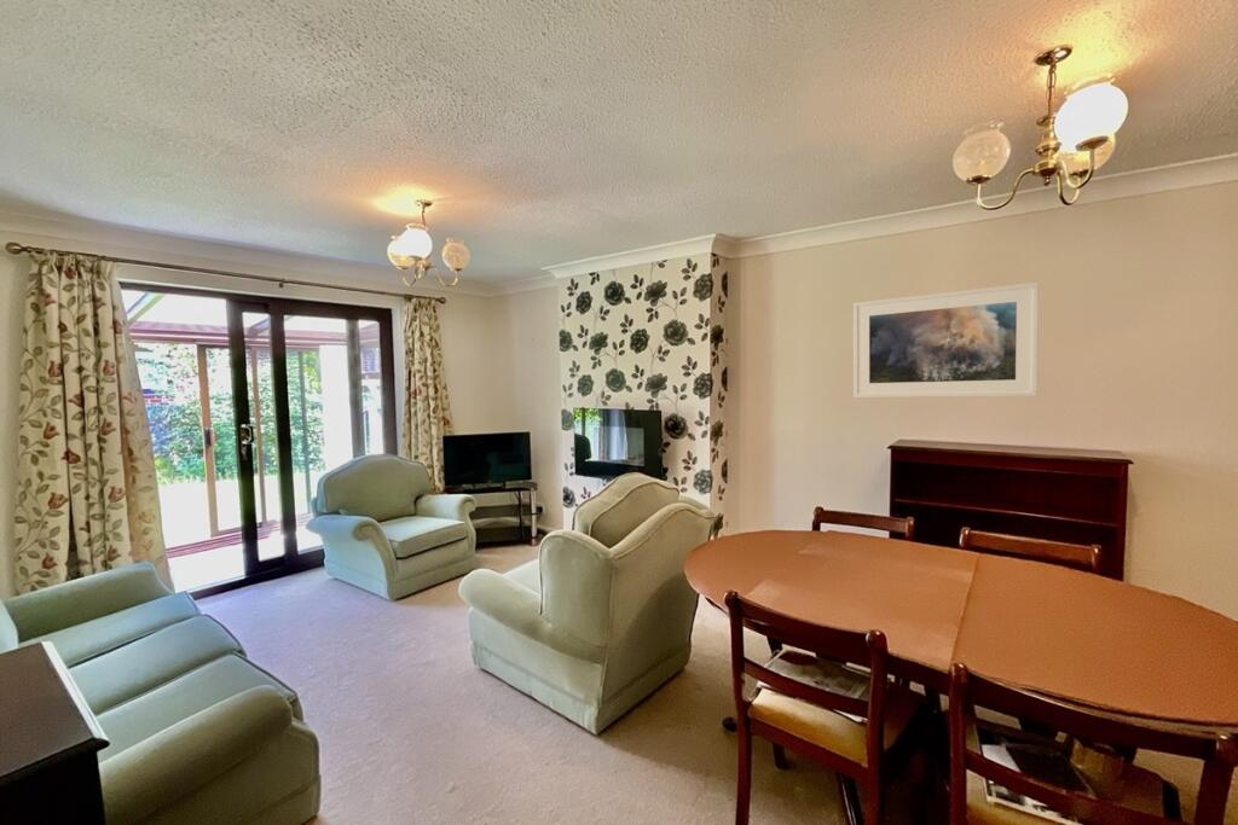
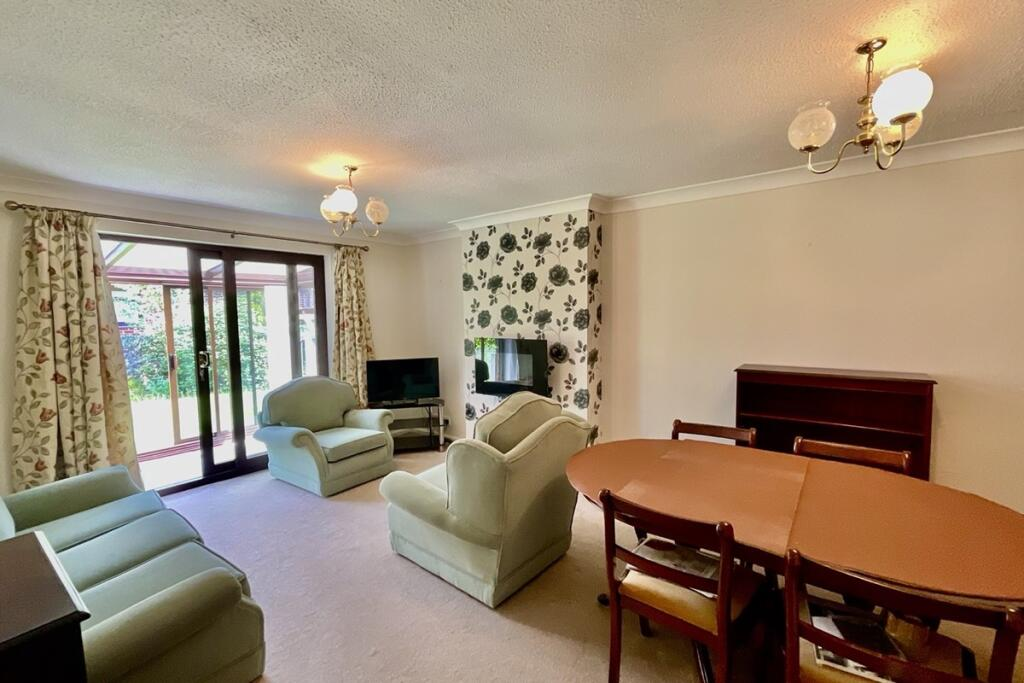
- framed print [852,280,1040,399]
